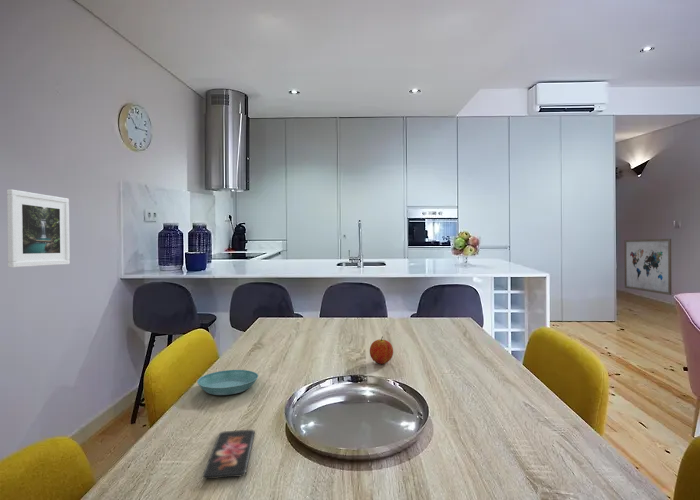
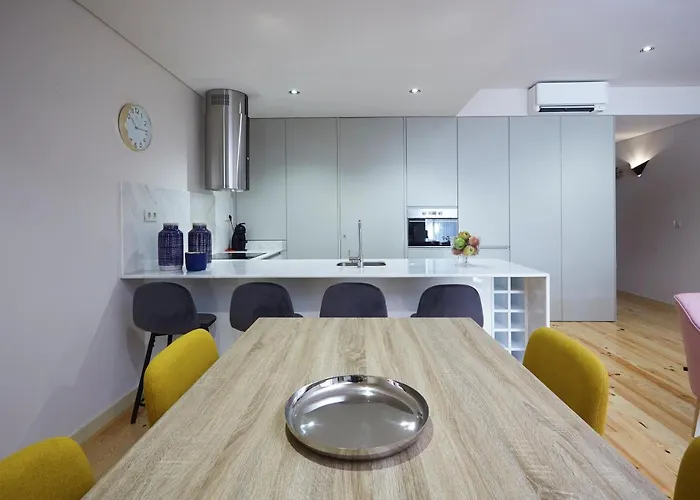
- fruit [369,335,394,365]
- wall art [623,238,672,296]
- smartphone [202,429,256,480]
- saucer [196,369,259,396]
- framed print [6,188,71,268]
